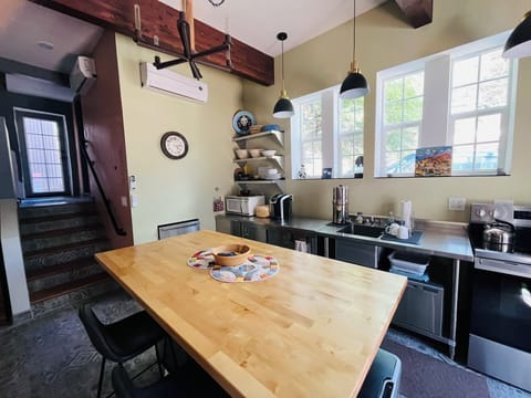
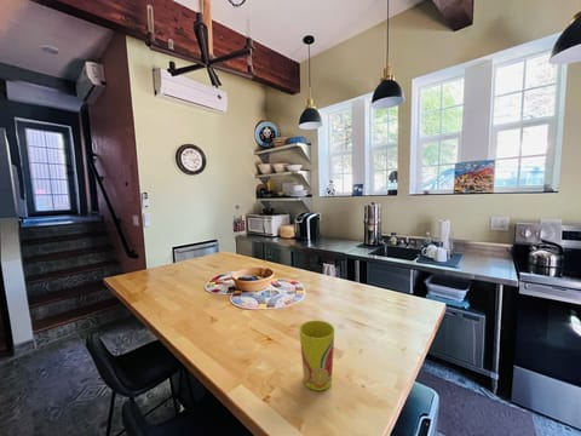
+ cup [298,320,335,391]
